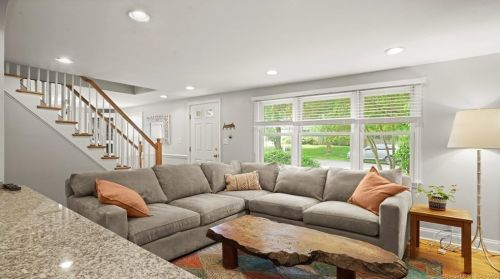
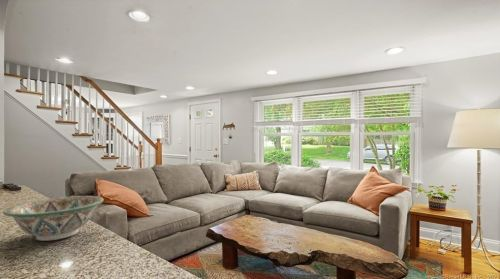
+ decorative bowl [2,195,105,242]
